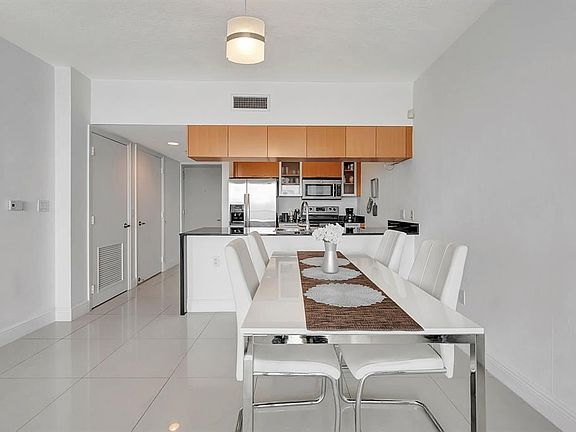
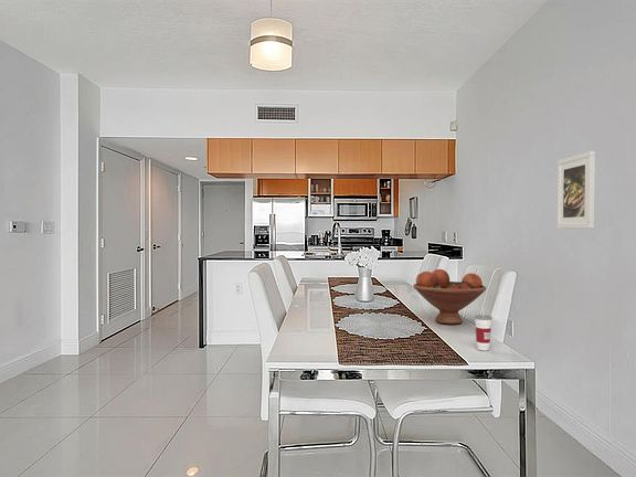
+ cup [474,305,494,351]
+ fruit bowl [413,268,487,326]
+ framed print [555,150,596,230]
